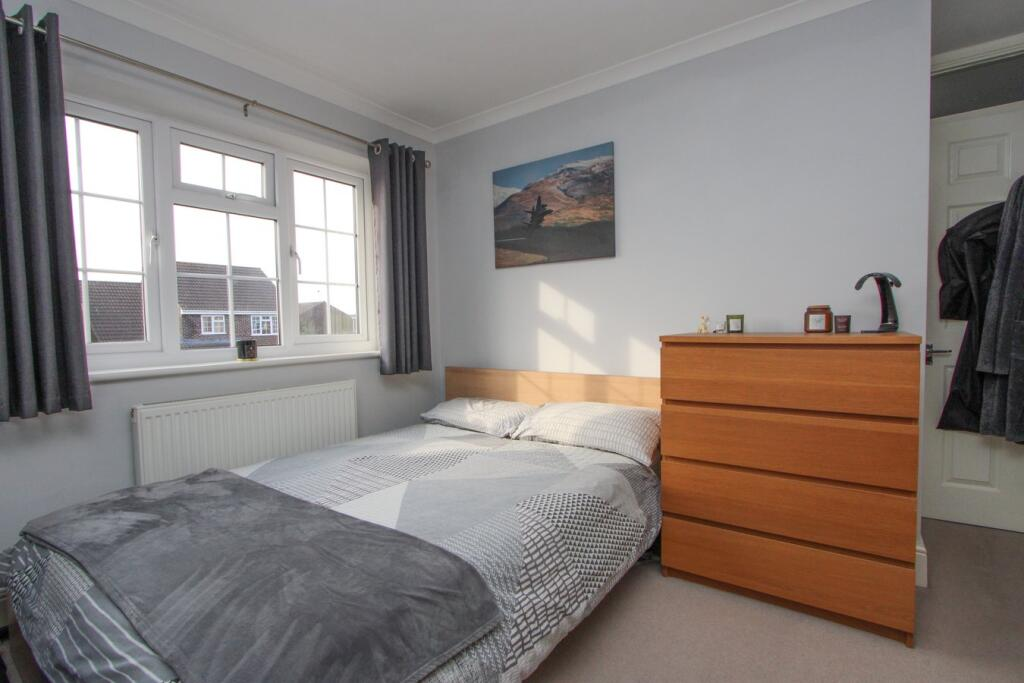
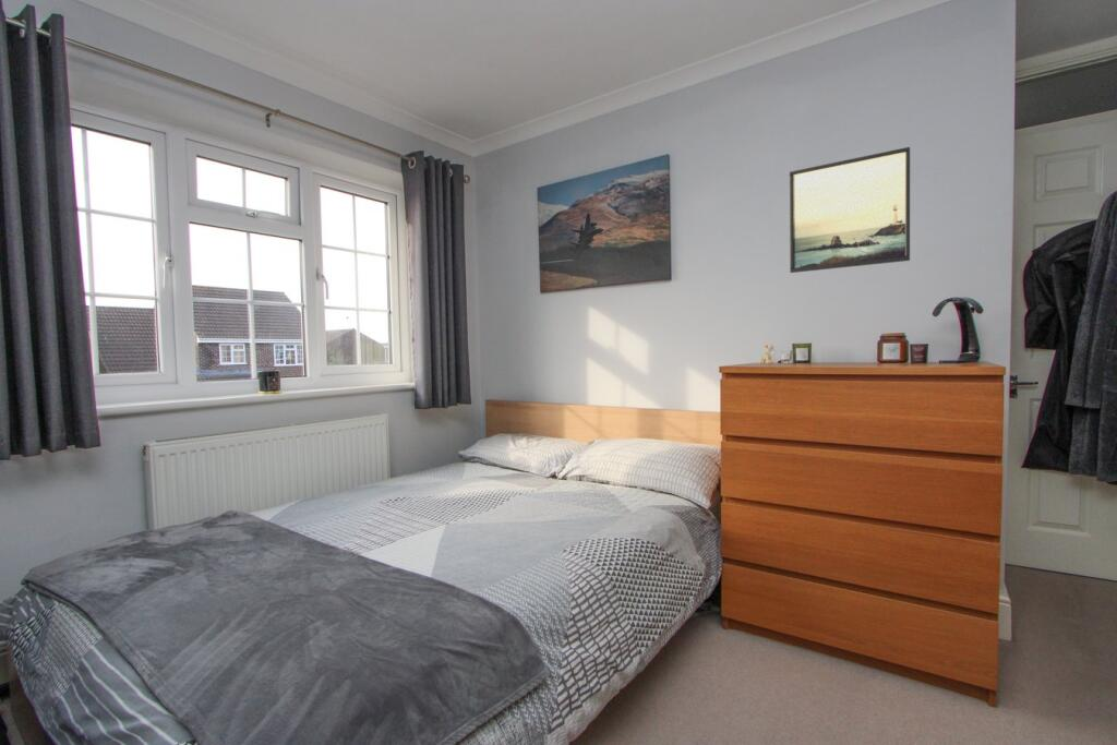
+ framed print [788,146,911,274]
